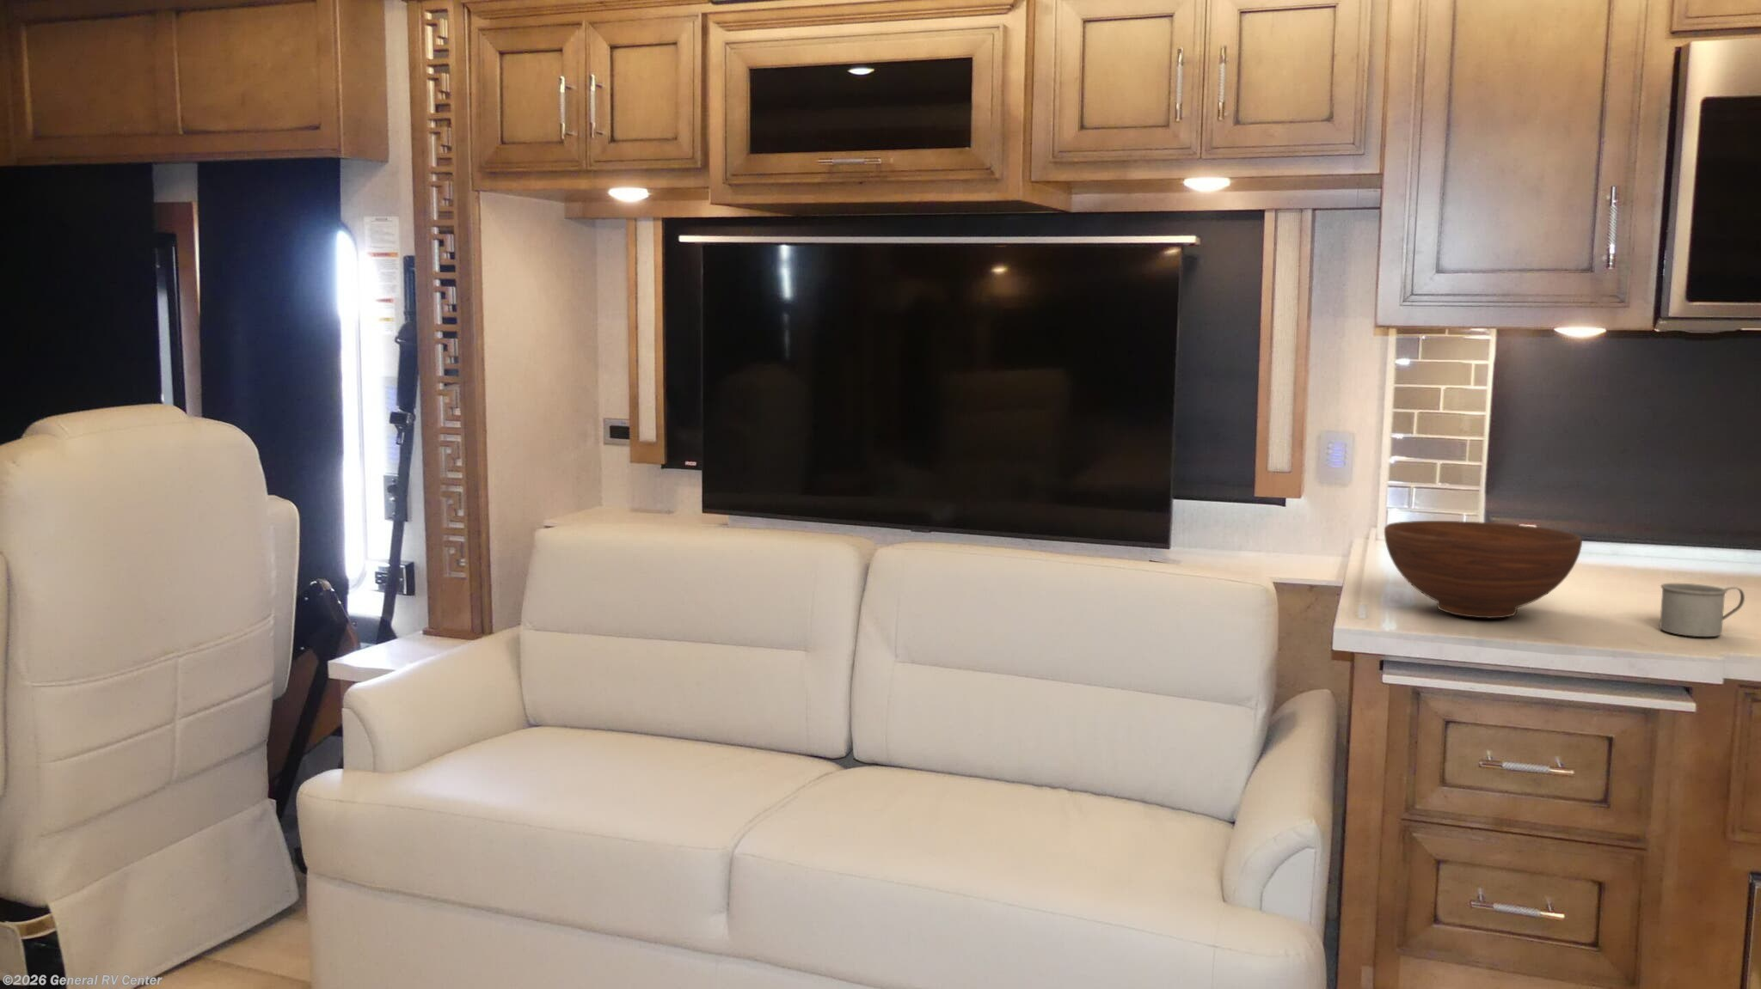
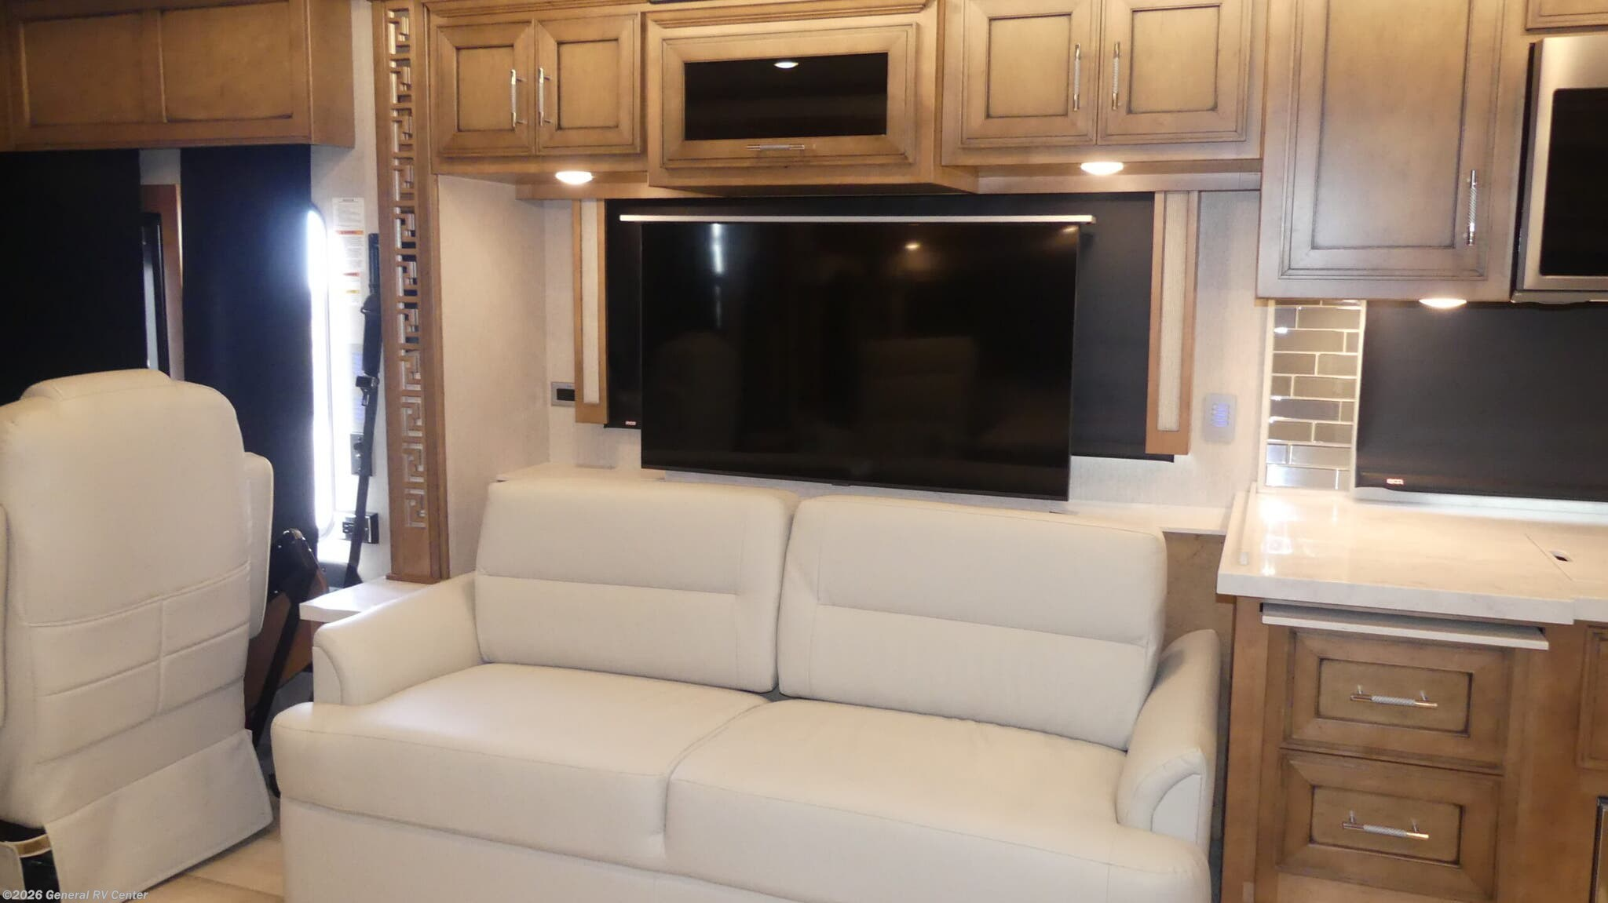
- fruit bowl [1384,520,1583,619]
- mug [1658,583,1745,637]
